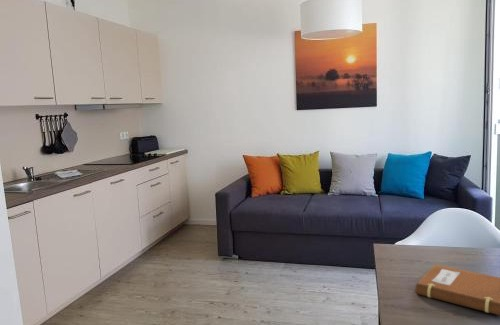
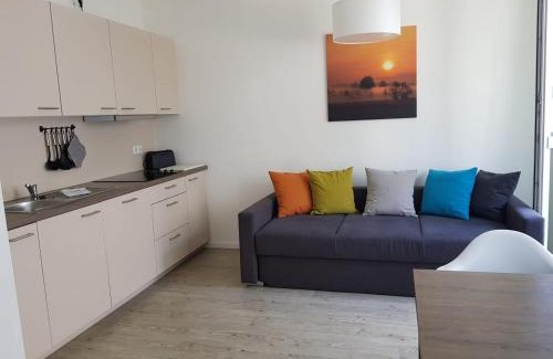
- notebook [415,263,500,316]
